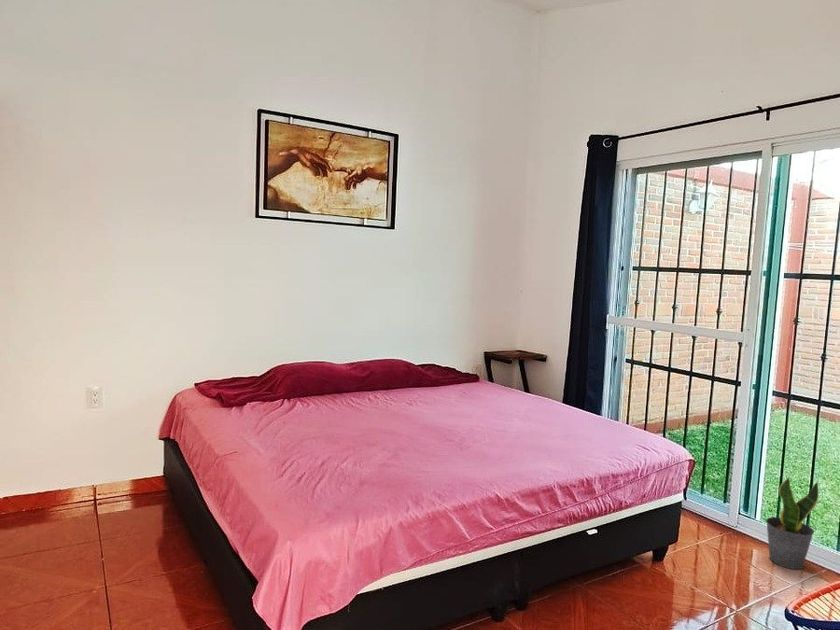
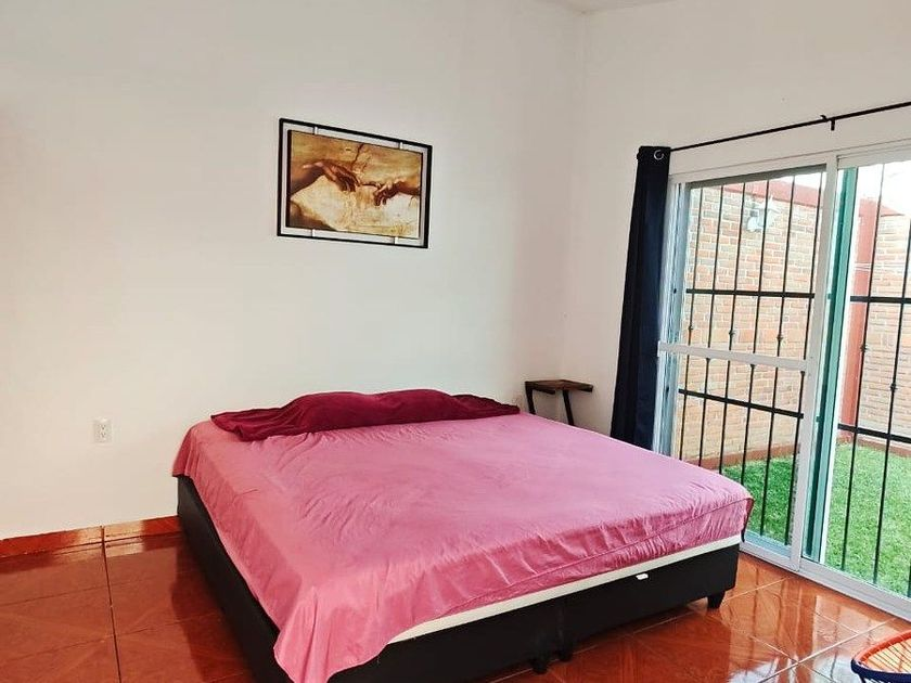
- potted plant [765,476,820,570]
